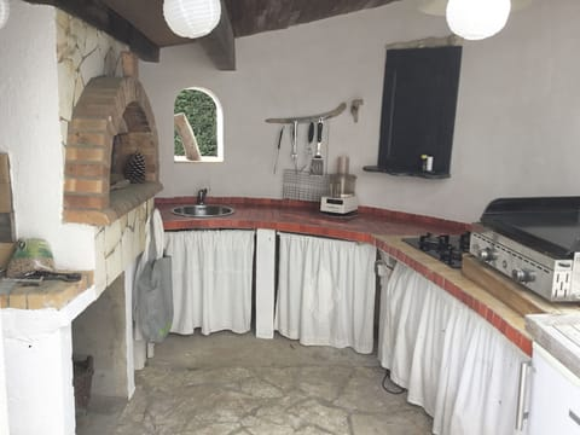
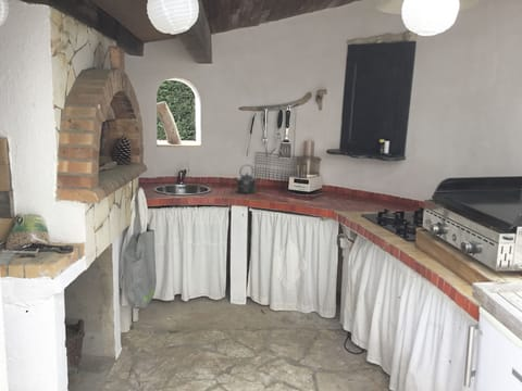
+ kettle [233,164,258,194]
